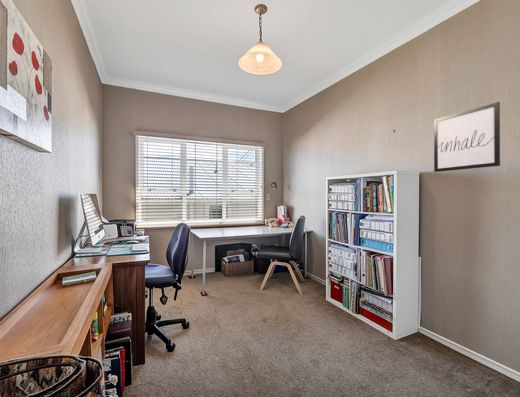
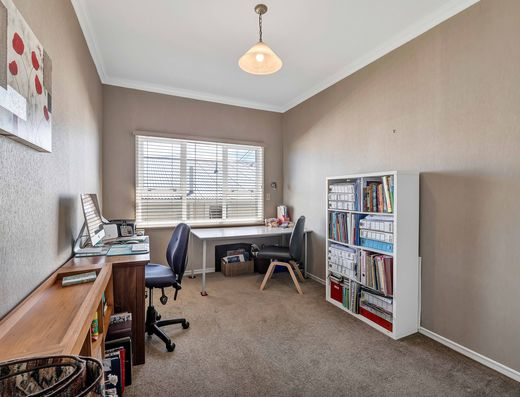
- wall art [433,101,501,173]
